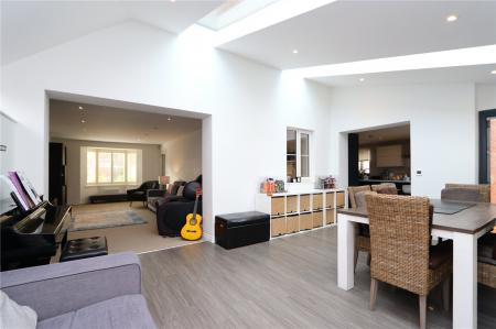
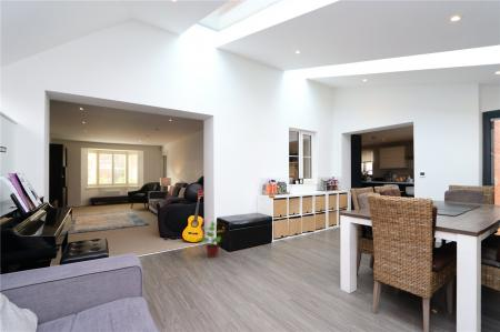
+ potted plant [196,221,224,259]
